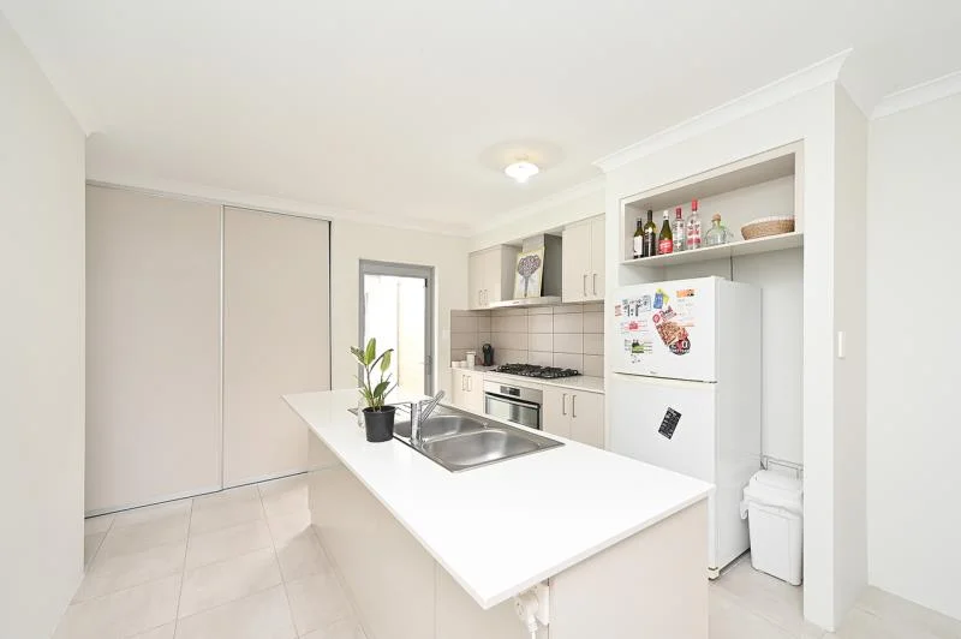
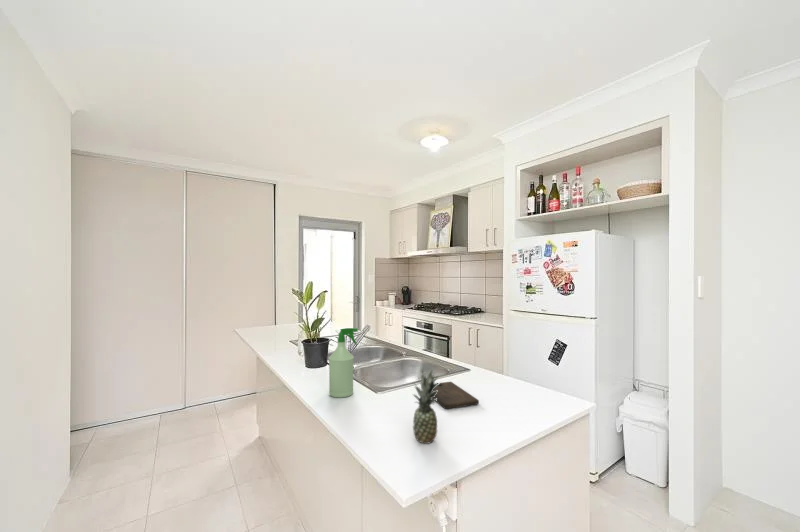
+ cutting board [432,381,480,410]
+ fruit [412,367,442,445]
+ spray bottle [328,327,359,399]
